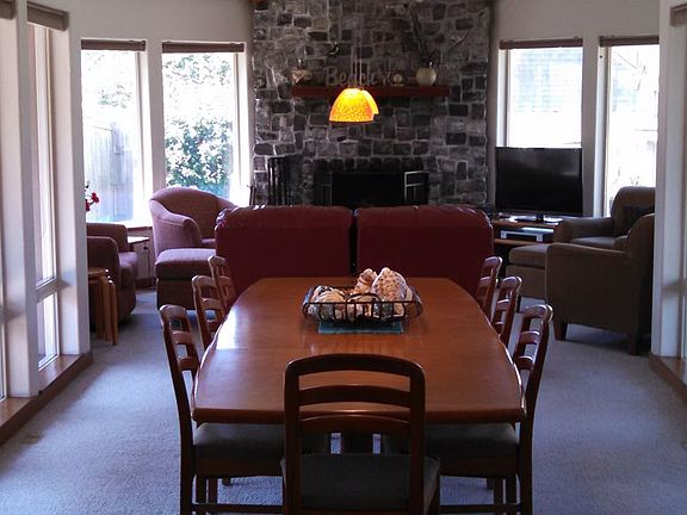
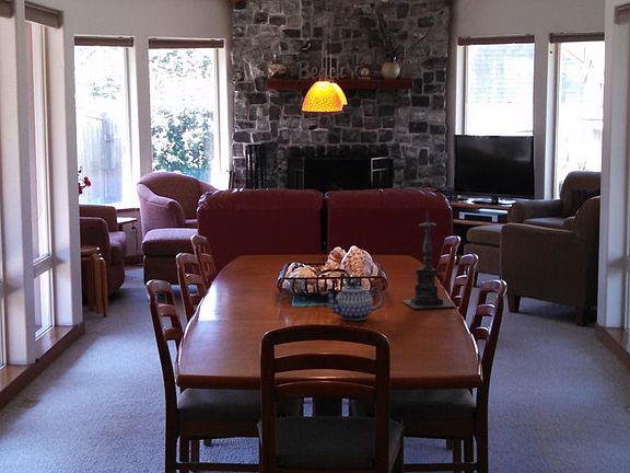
+ teapot [323,280,385,321]
+ candle holder [400,209,457,310]
